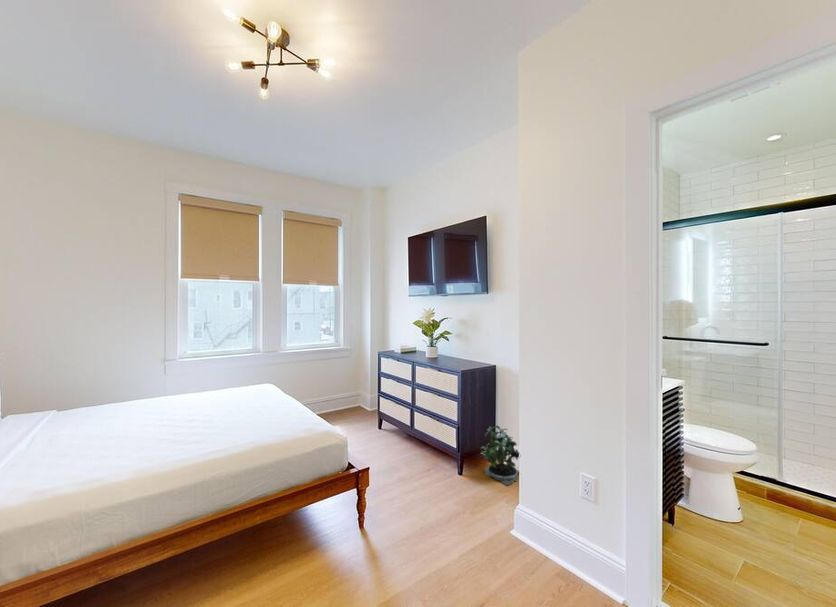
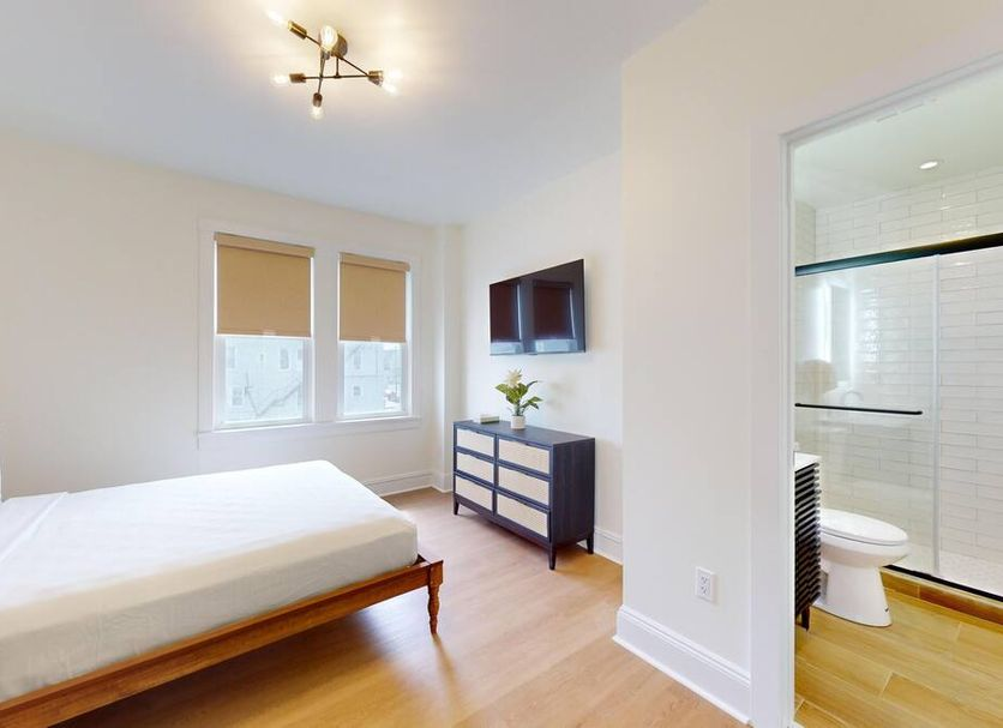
- potted plant [480,425,520,487]
